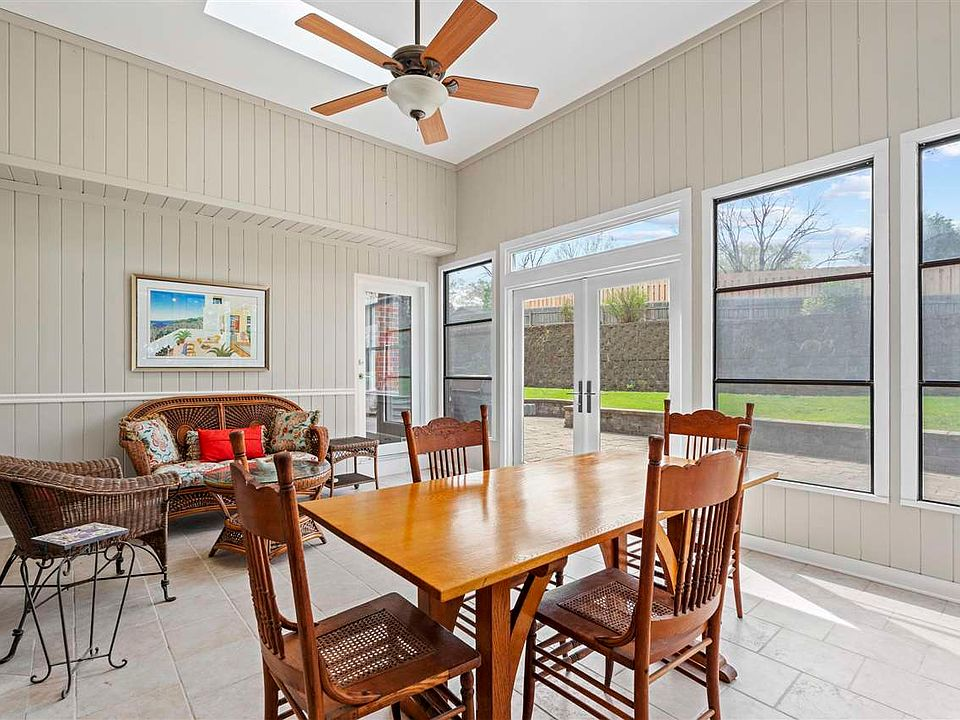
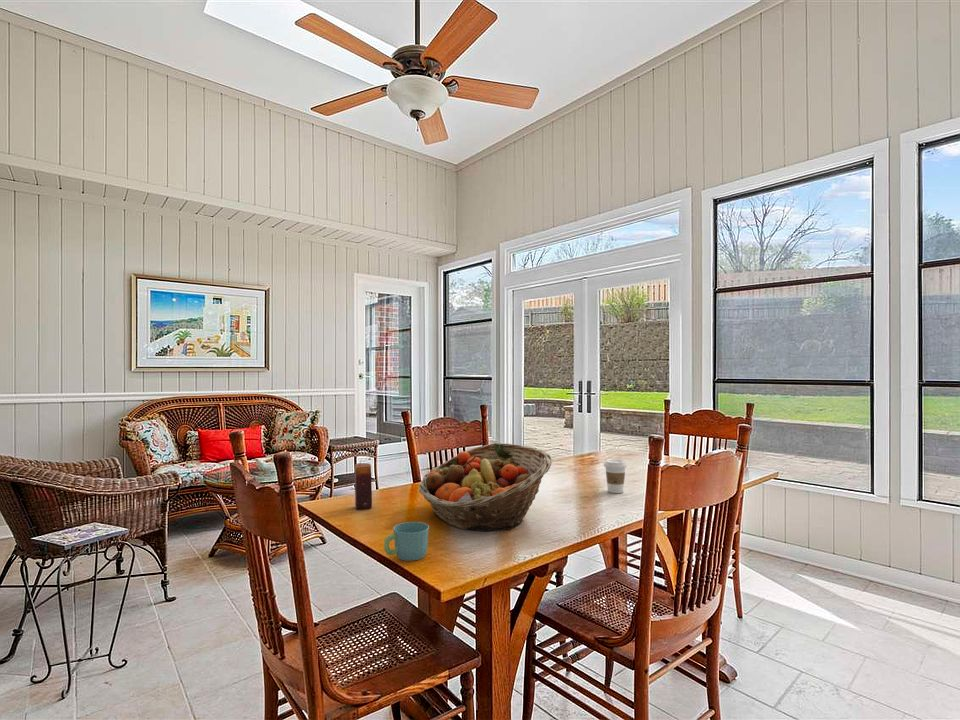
+ fruit basket [418,442,553,532]
+ mug [383,521,430,562]
+ candle [354,462,373,511]
+ coffee cup [603,458,628,494]
